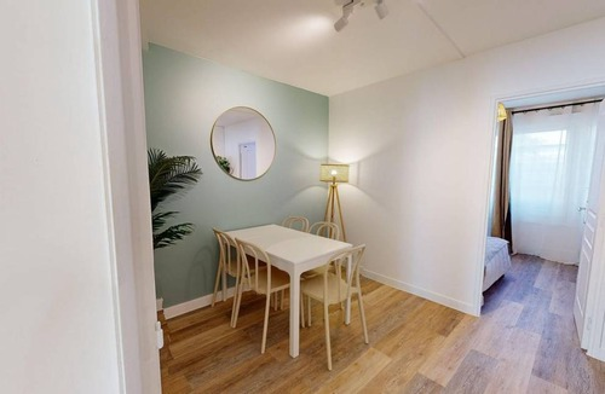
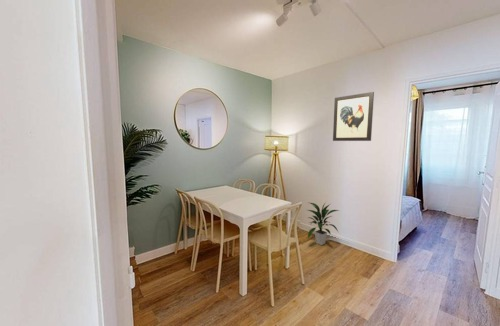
+ indoor plant [306,201,340,246]
+ wall art [332,91,375,142]
